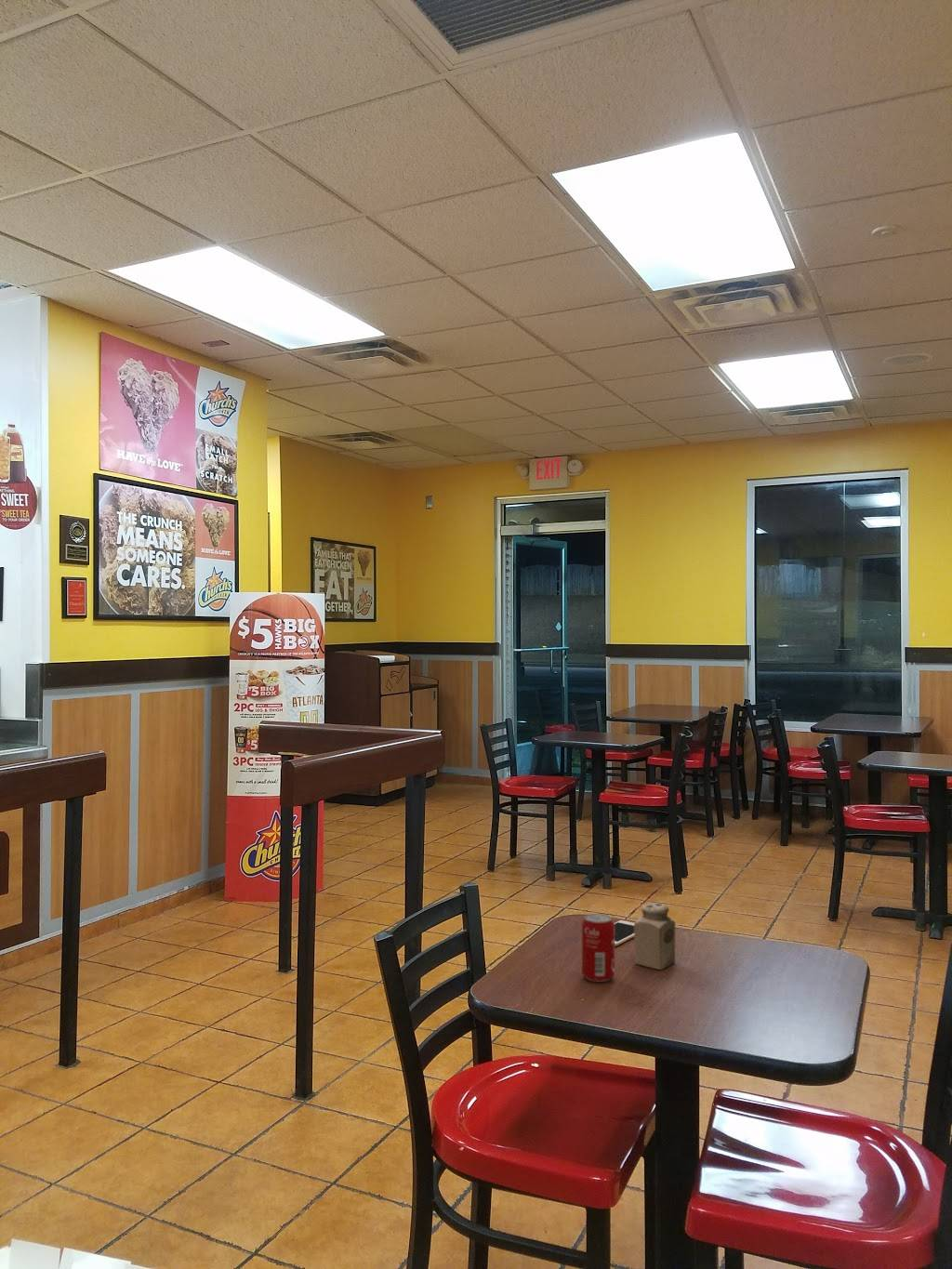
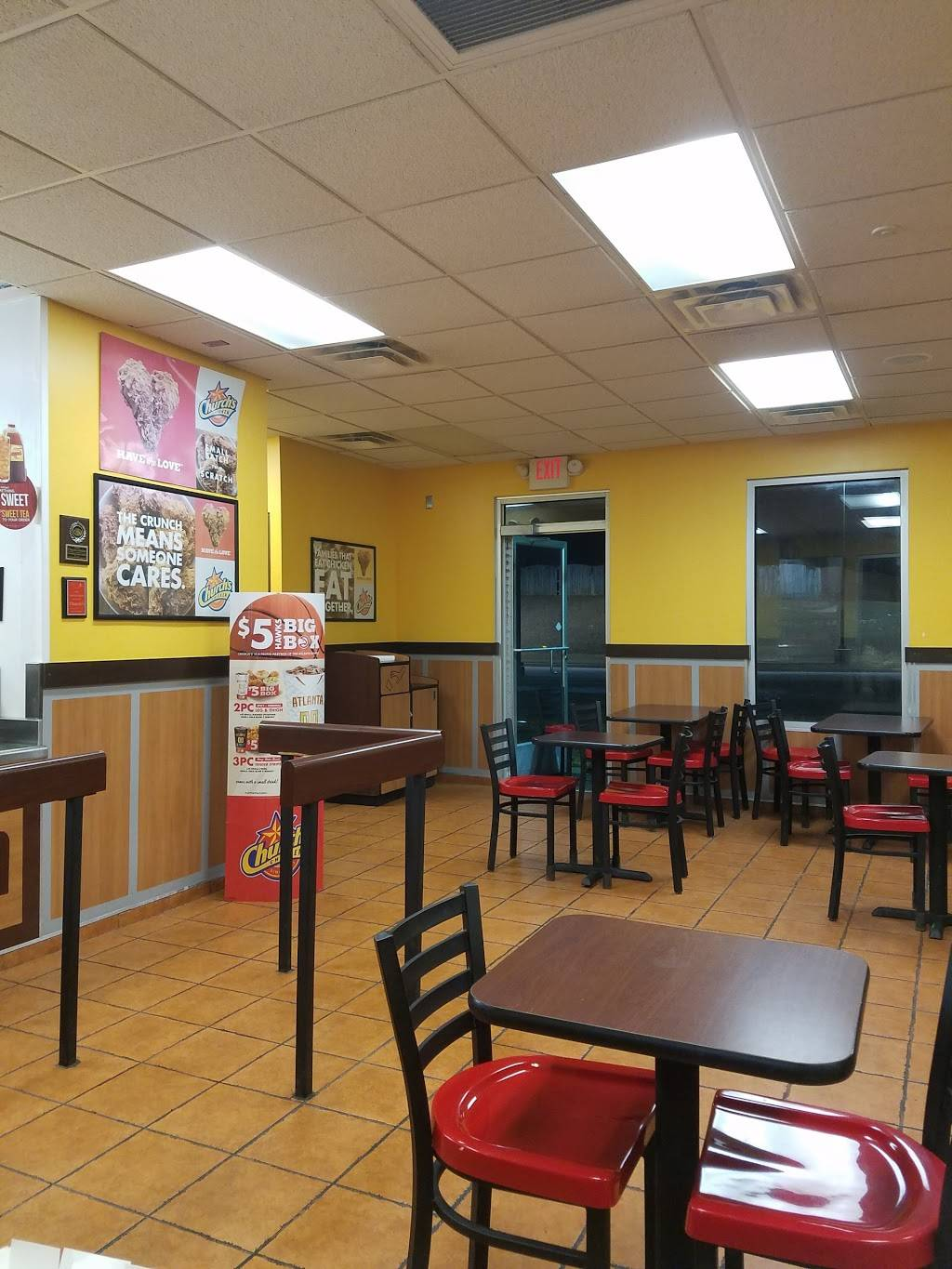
- beverage can [581,913,615,983]
- cell phone [614,919,635,947]
- salt shaker [634,902,676,971]
